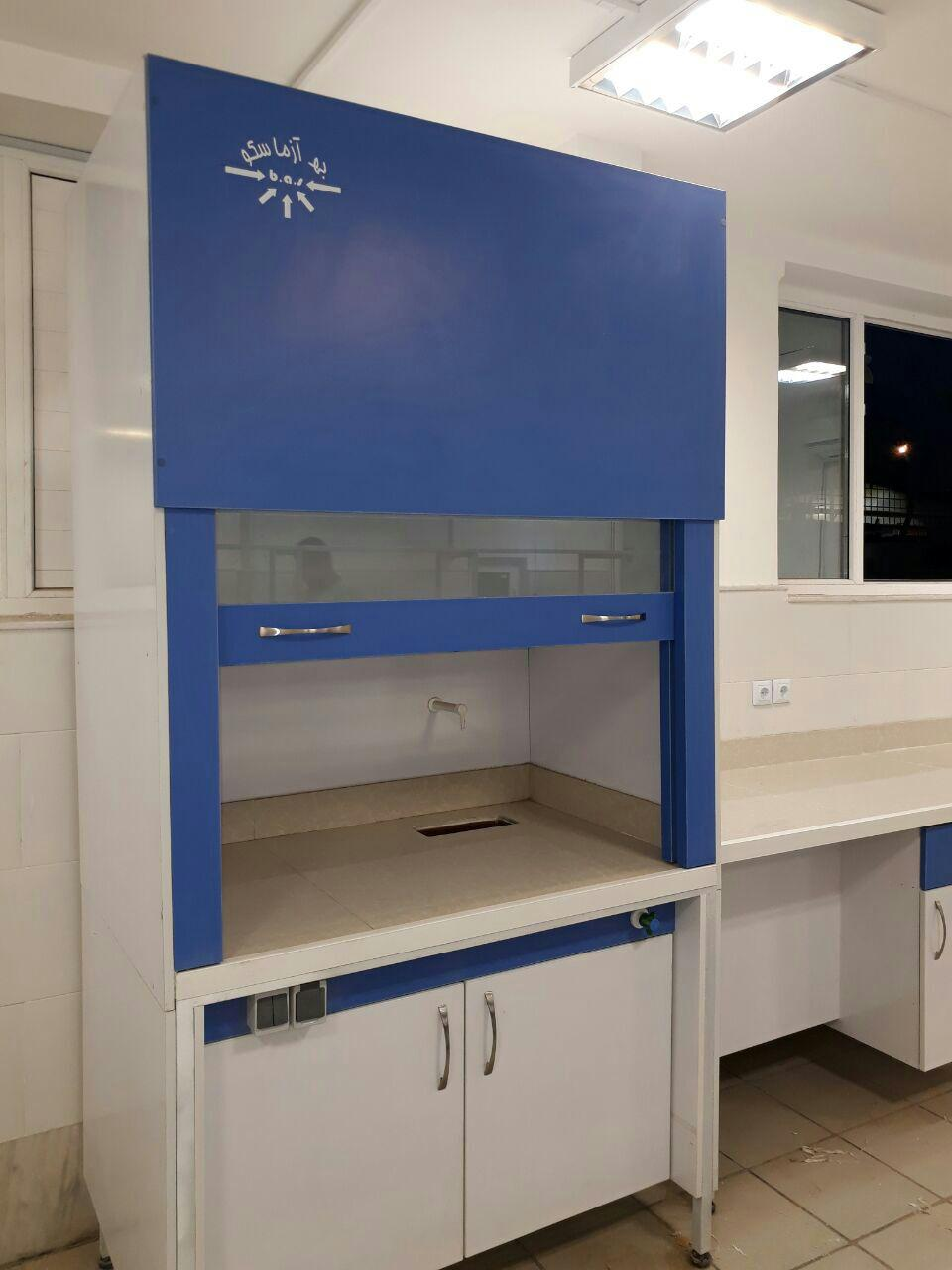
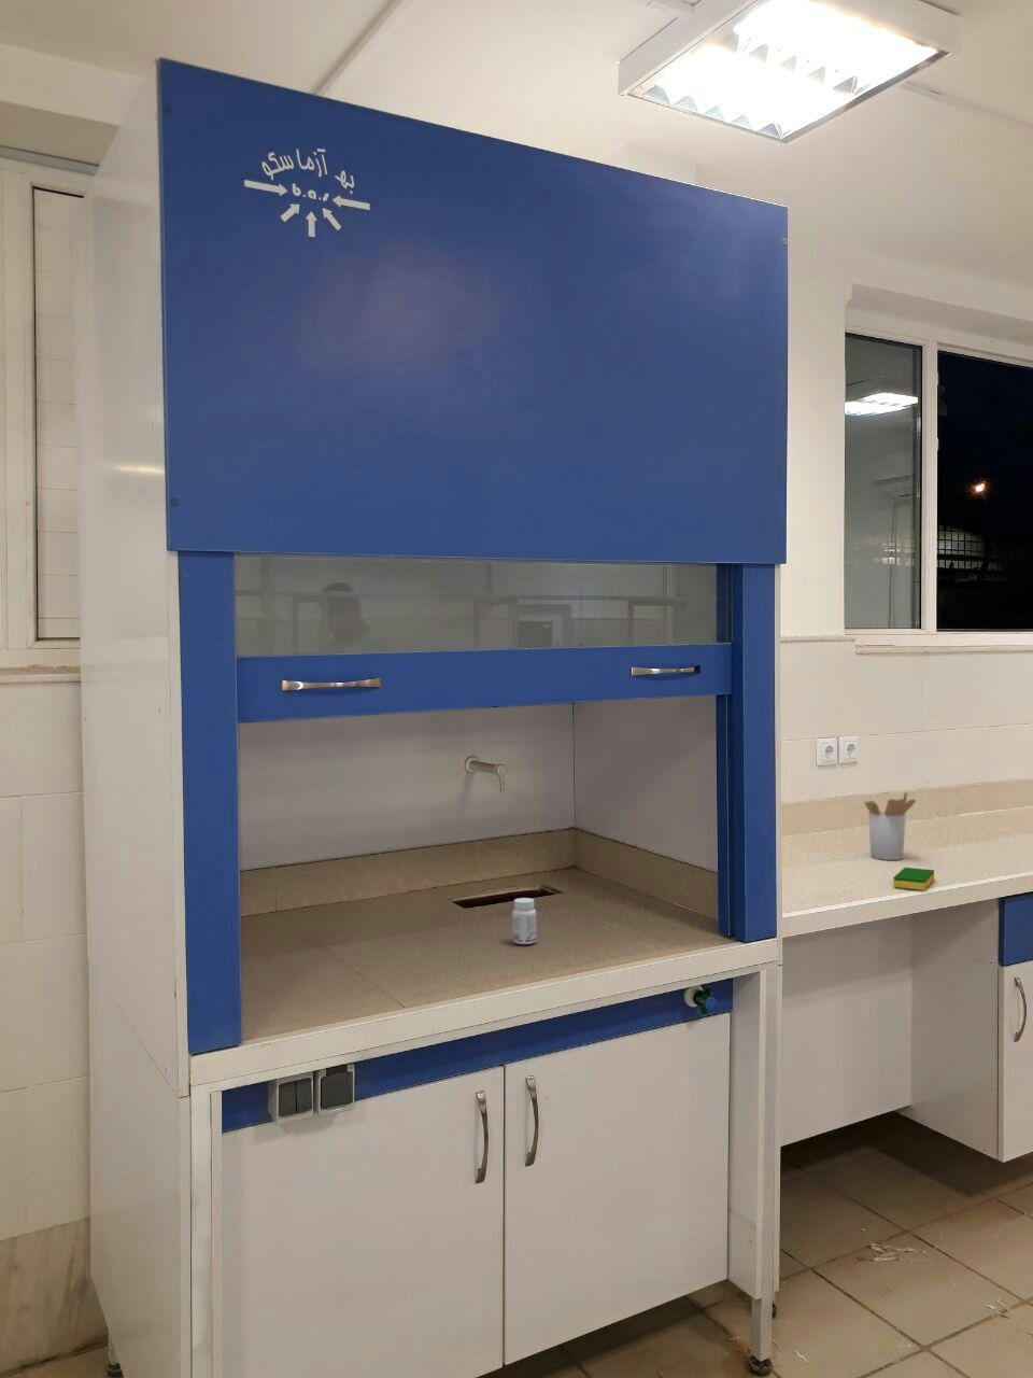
+ dish sponge [892,867,935,892]
+ pill bottle [511,896,537,945]
+ utensil holder [863,790,917,862]
